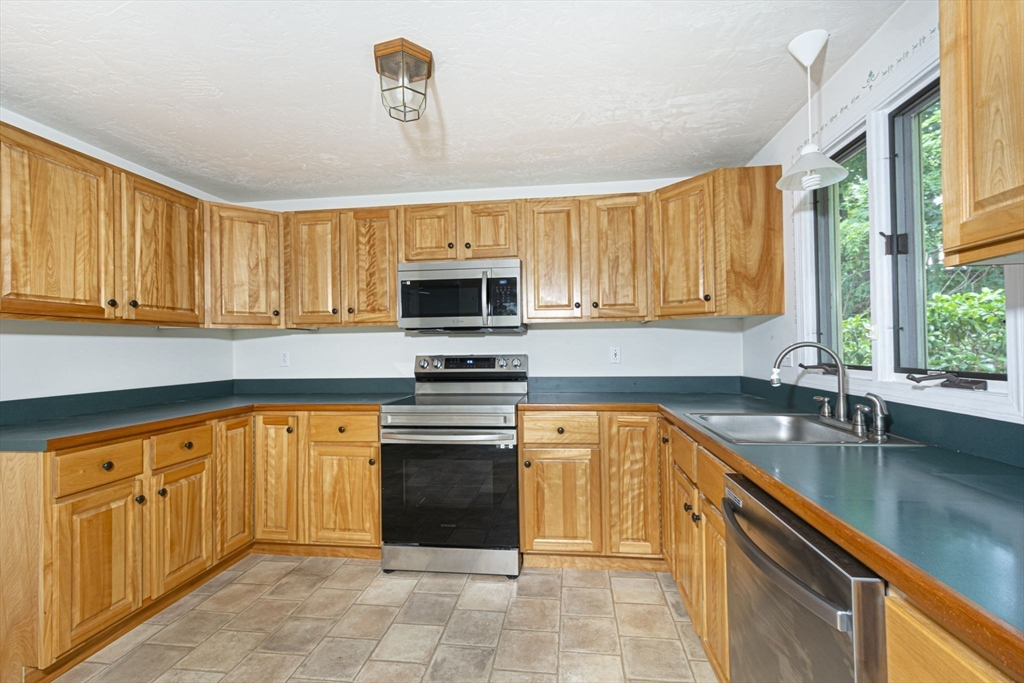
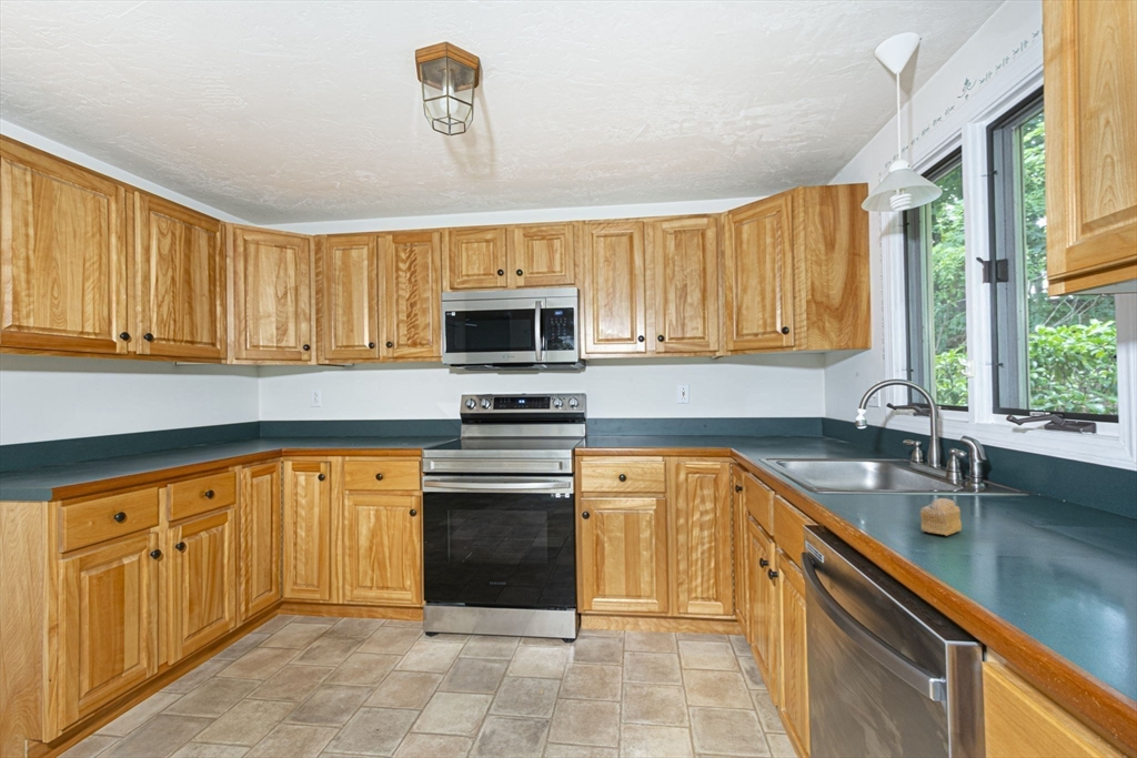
+ cake slice [918,497,963,537]
